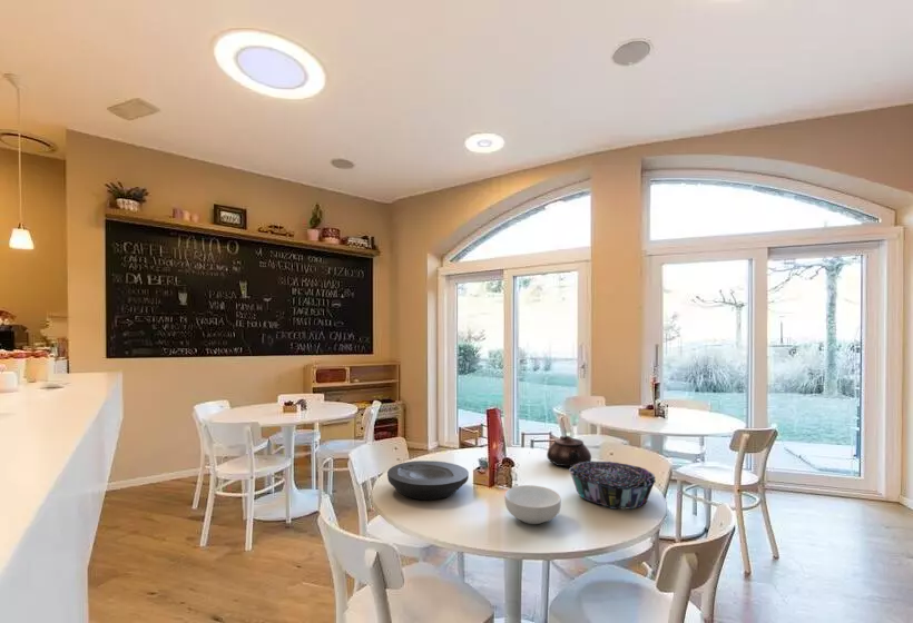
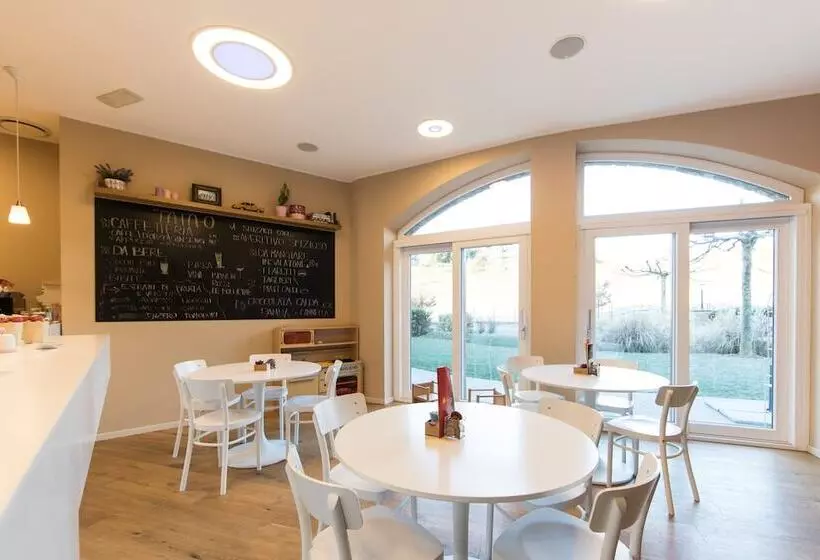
- teapot [546,435,592,468]
- cereal bowl [504,484,562,525]
- plate [386,459,470,501]
- decorative bowl [568,461,657,511]
